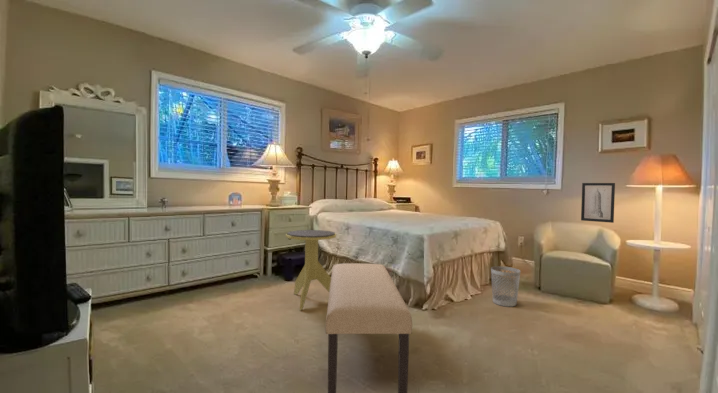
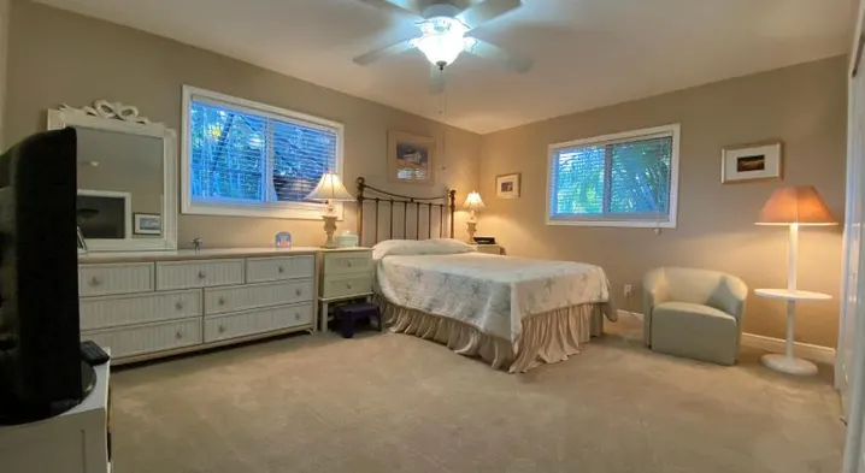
- side table [285,229,337,311]
- wastebasket [490,265,522,308]
- bench [325,262,413,393]
- wall art [580,182,616,224]
